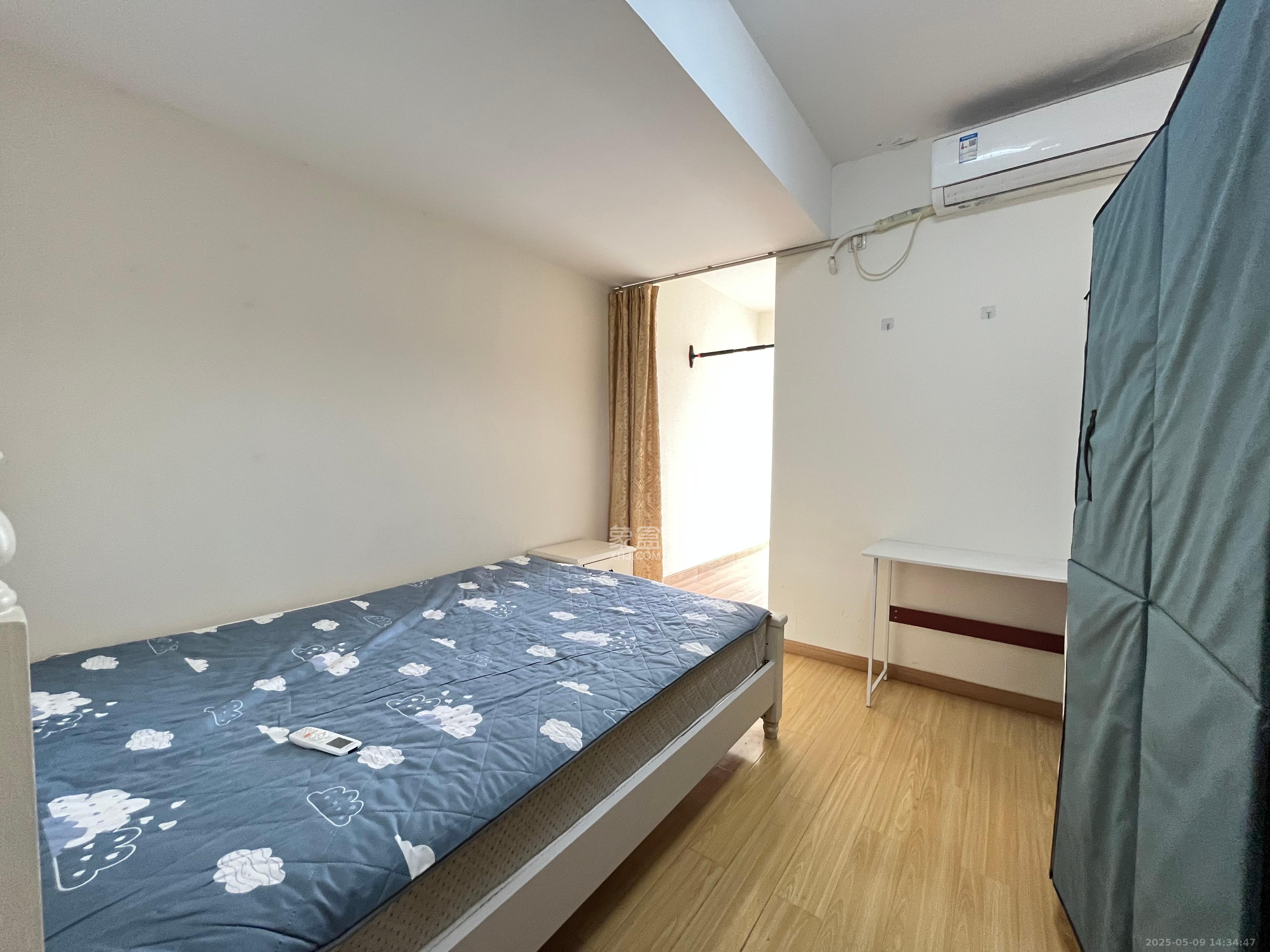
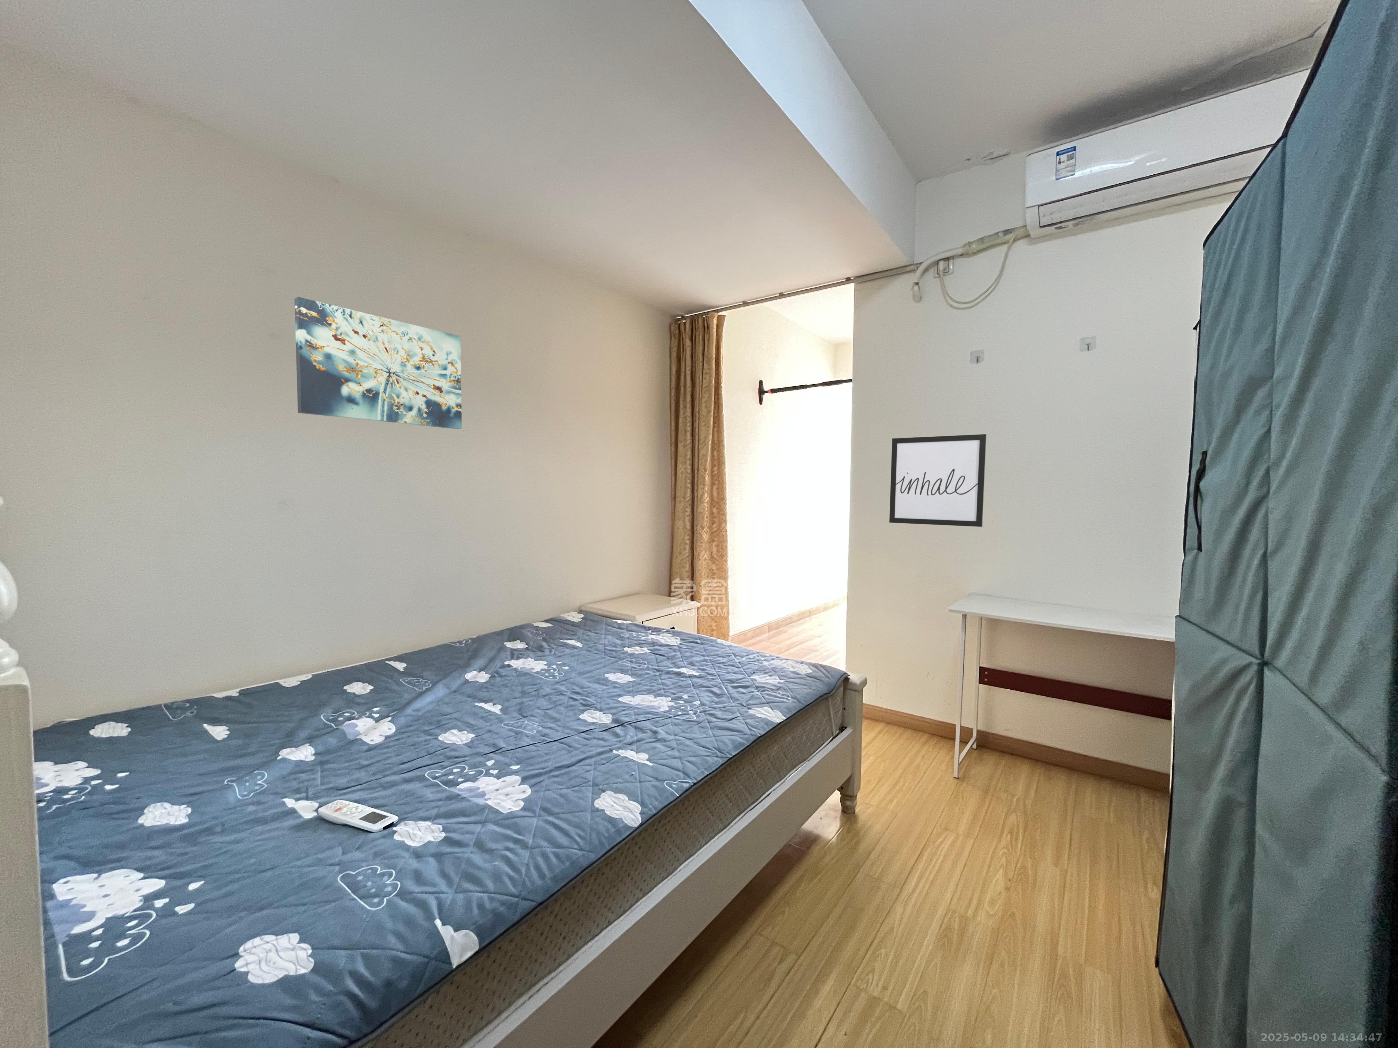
+ wall art [889,434,986,527]
+ wall art [294,296,462,429]
